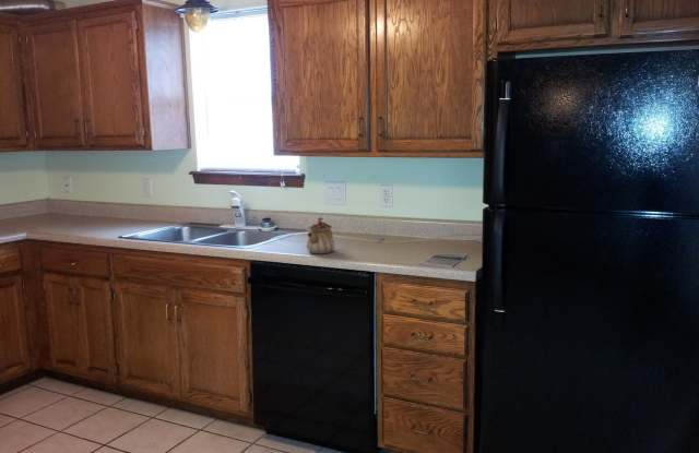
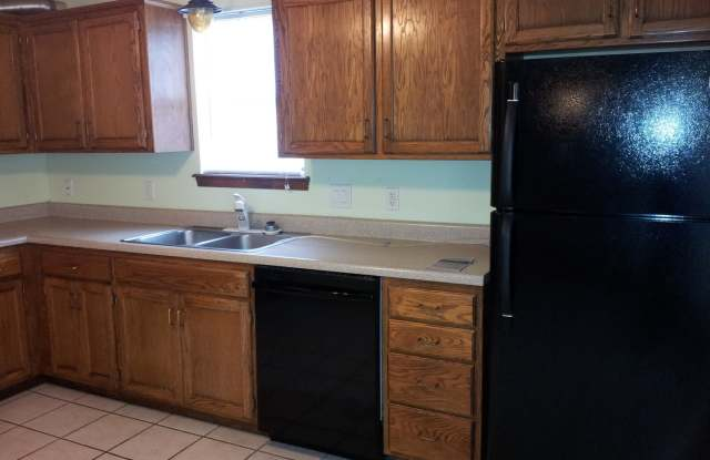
- teapot [305,216,335,254]
